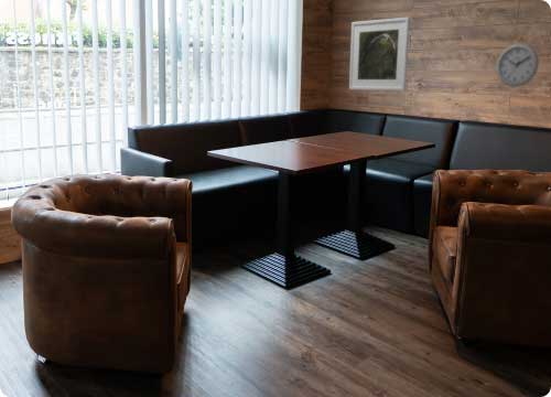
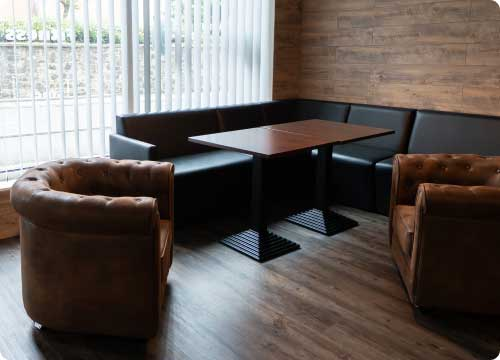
- wall clock [495,42,540,88]
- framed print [348,17,411,92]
